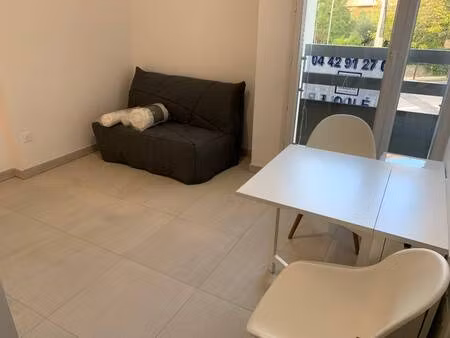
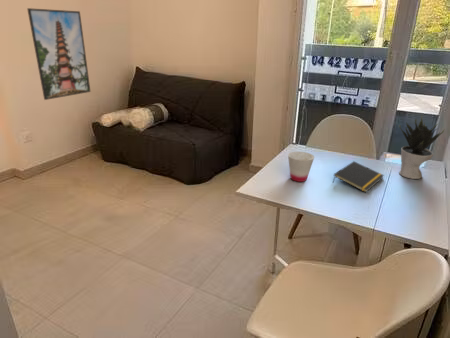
+ cup [287,151,315,183]
+ notepad [332,160,385,193]
+ potted plant [398,115,446,180]
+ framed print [26,7,92,101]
